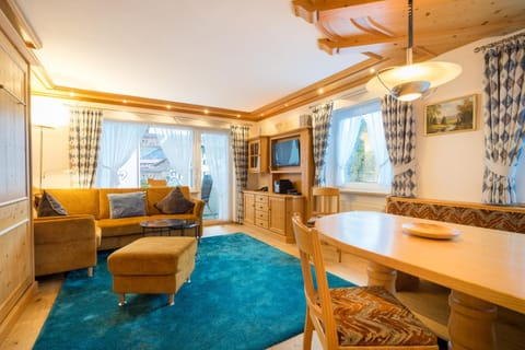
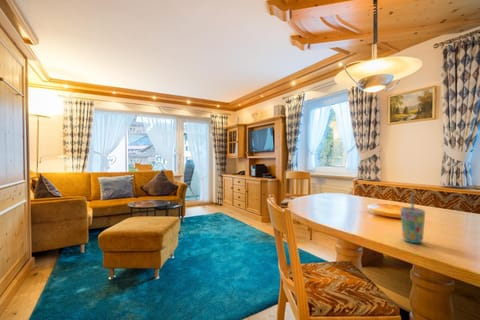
+ cup [400,193,426,244]
